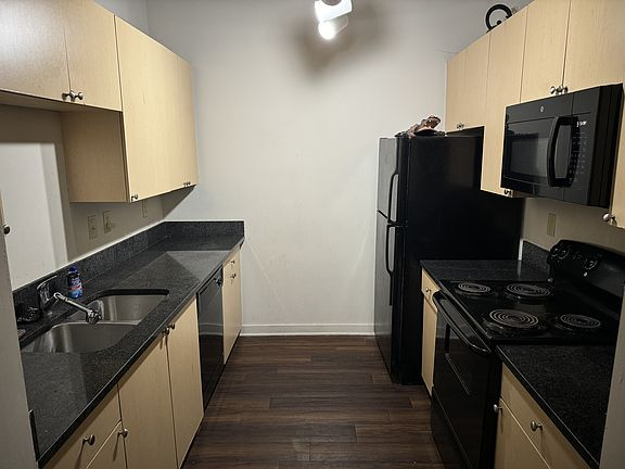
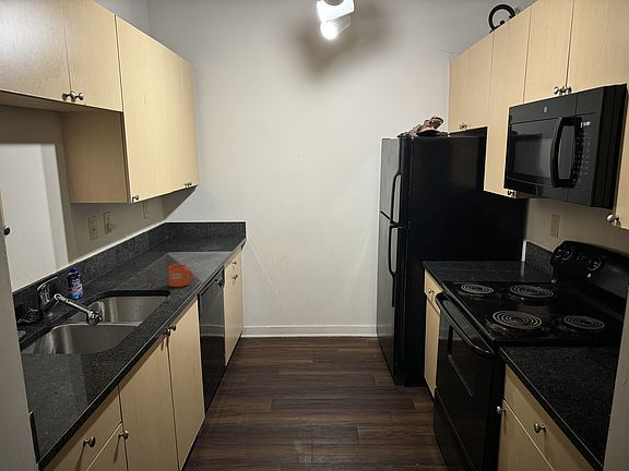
+ mug [168,264,194,288]
